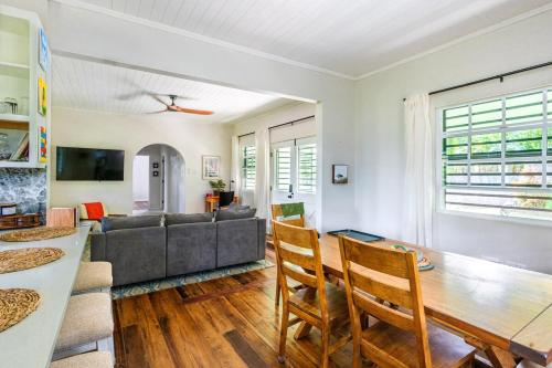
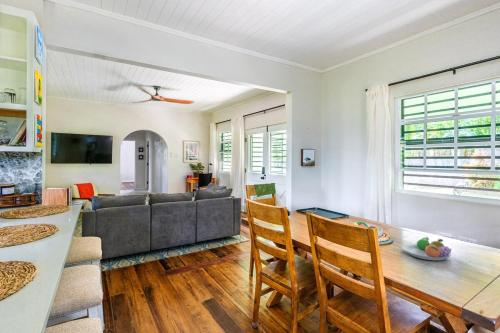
+ fruit bowl [402,236,452,261]
